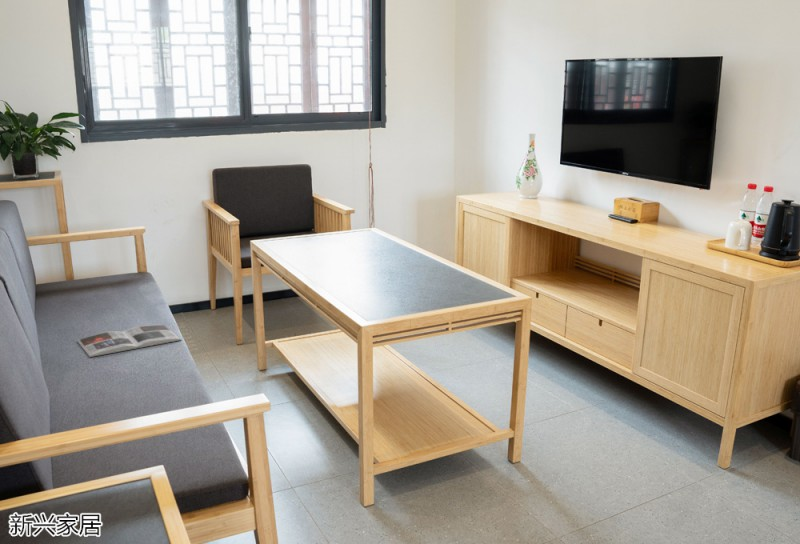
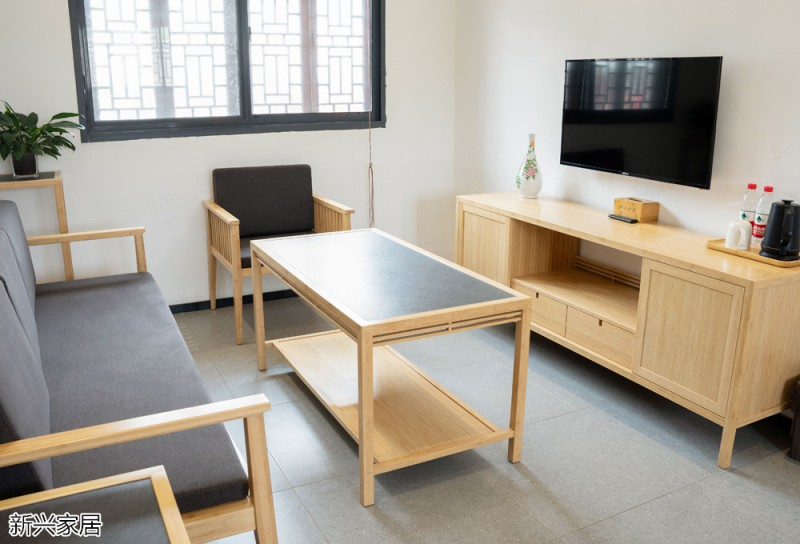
- magazine [77,324,183,358]
